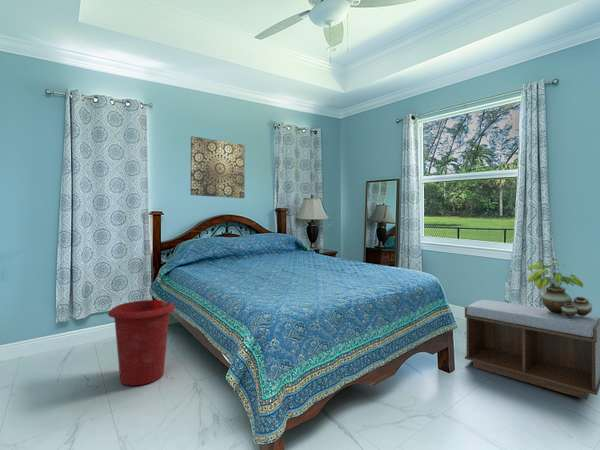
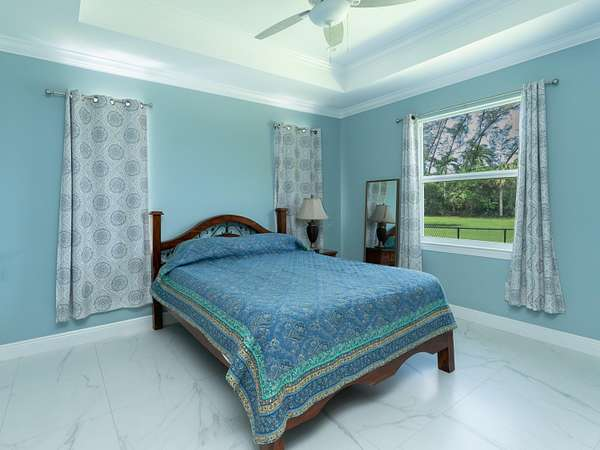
- potted plant [526,260,593,317]
- bench [464,299,600,400]
- waste bin [107,299,176,387]
- wall art [189,135,246,199]
